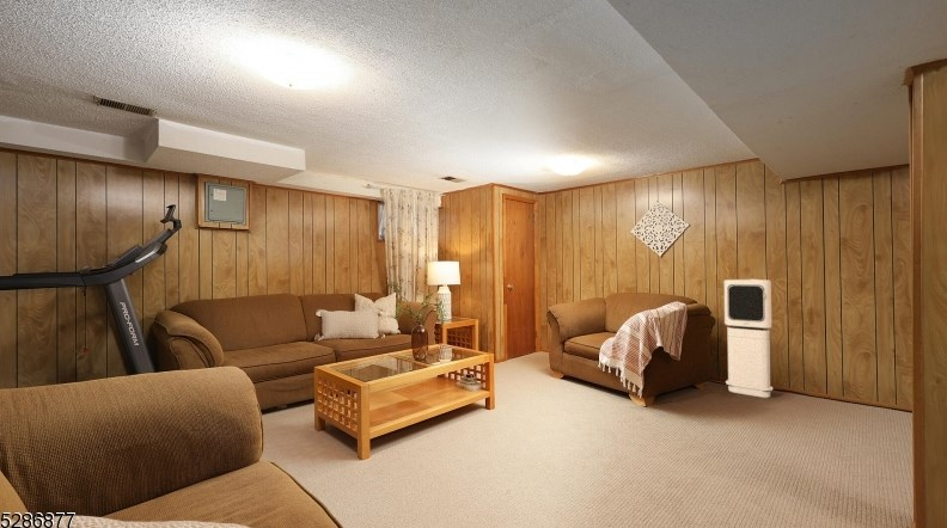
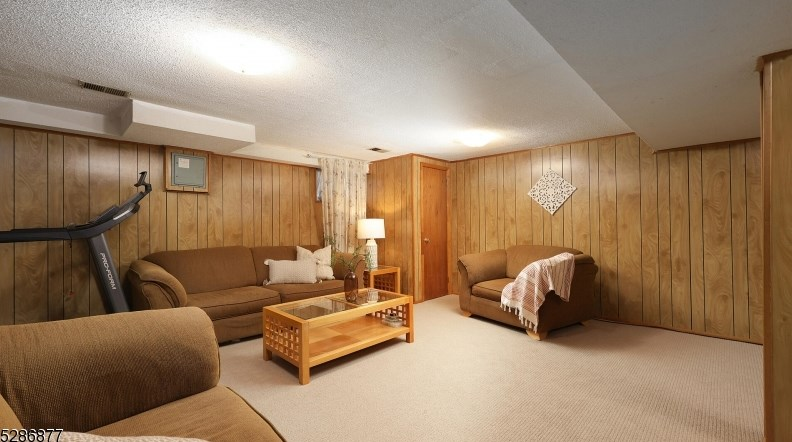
- air purifier [723,278,774,399]
